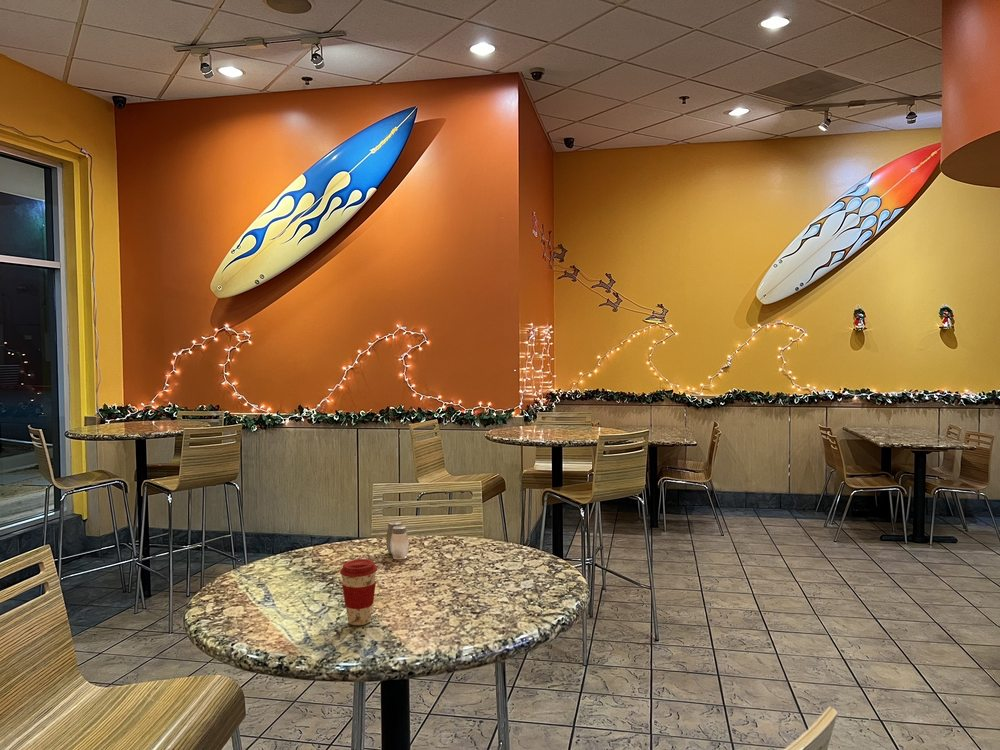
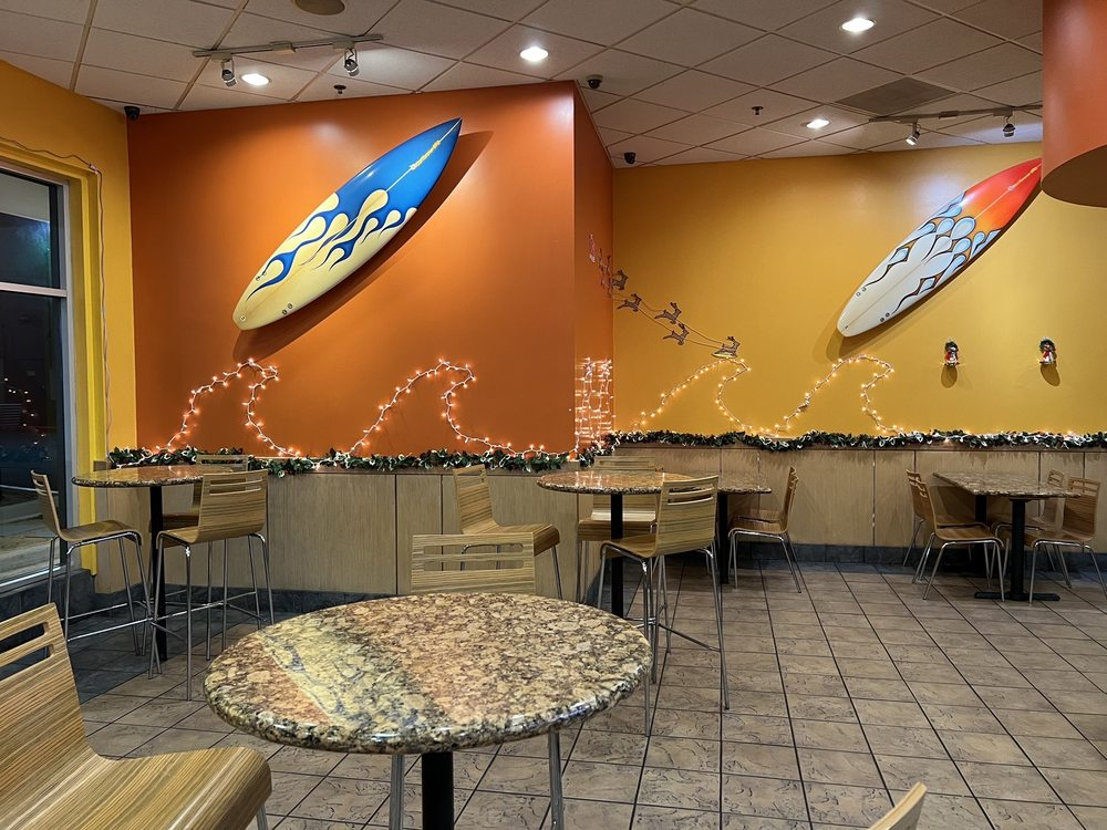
- salt and pepper shaker [385,520,410,560]
- coffee cup [339,558,378,626]
